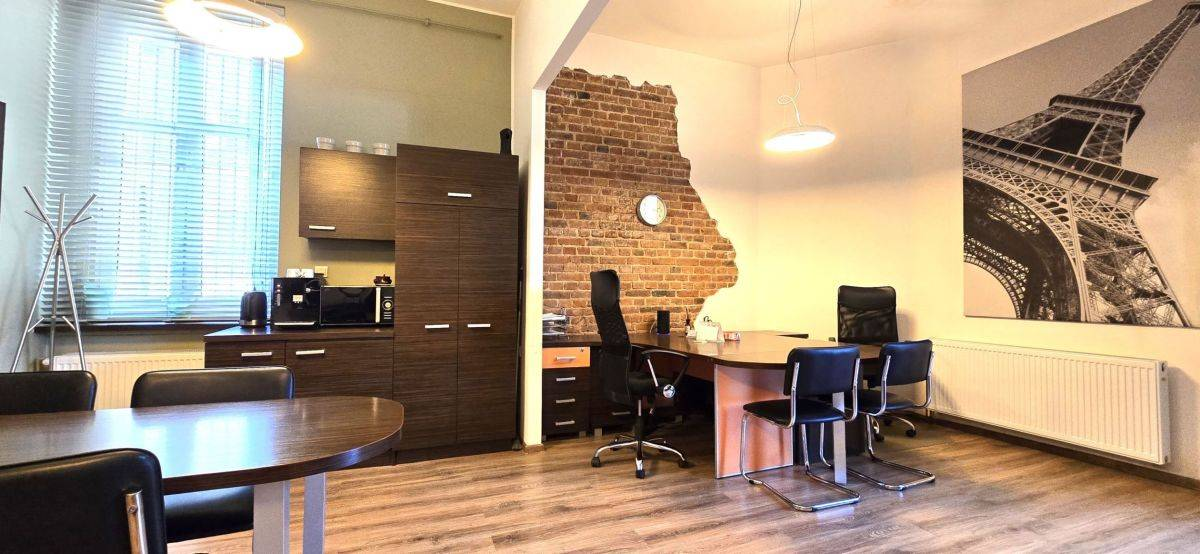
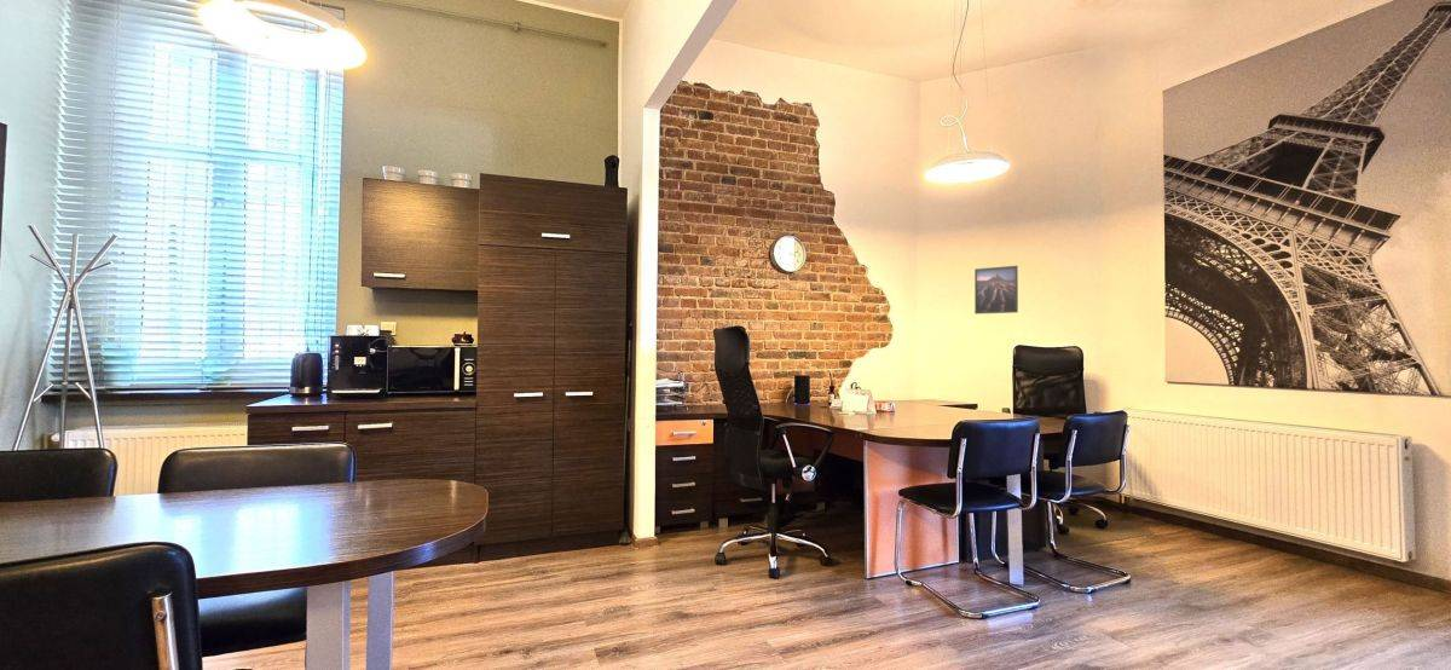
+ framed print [973,265,1019,314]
